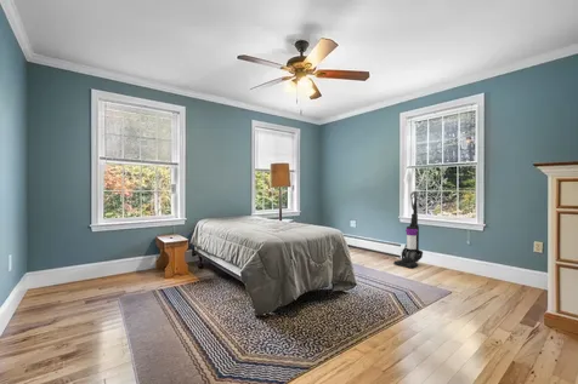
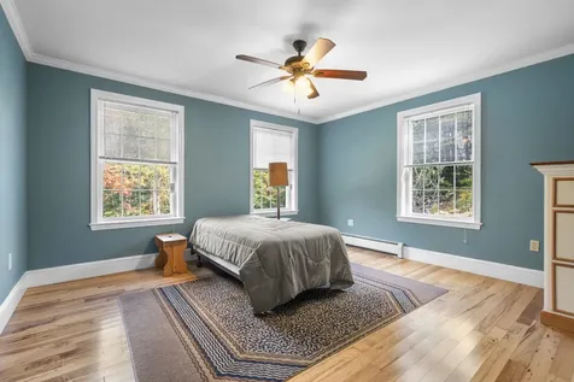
- vacuum cleaner [392,190,424,269]
